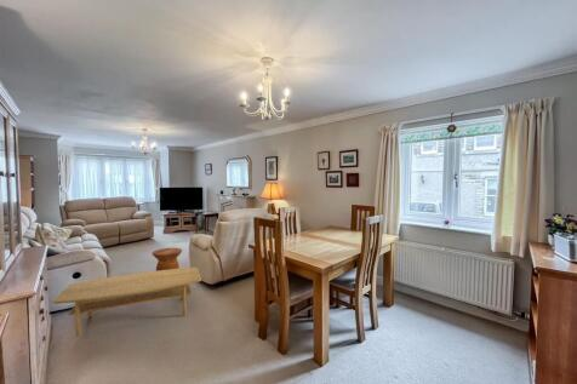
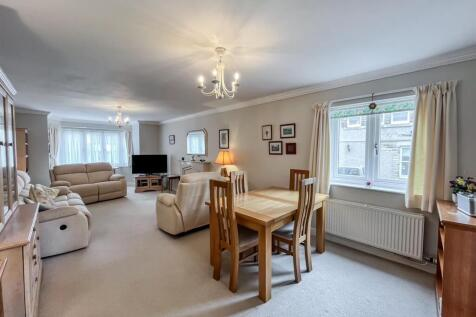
- coffee table [51,266,202,338]
- side table [150,247,183,271]
